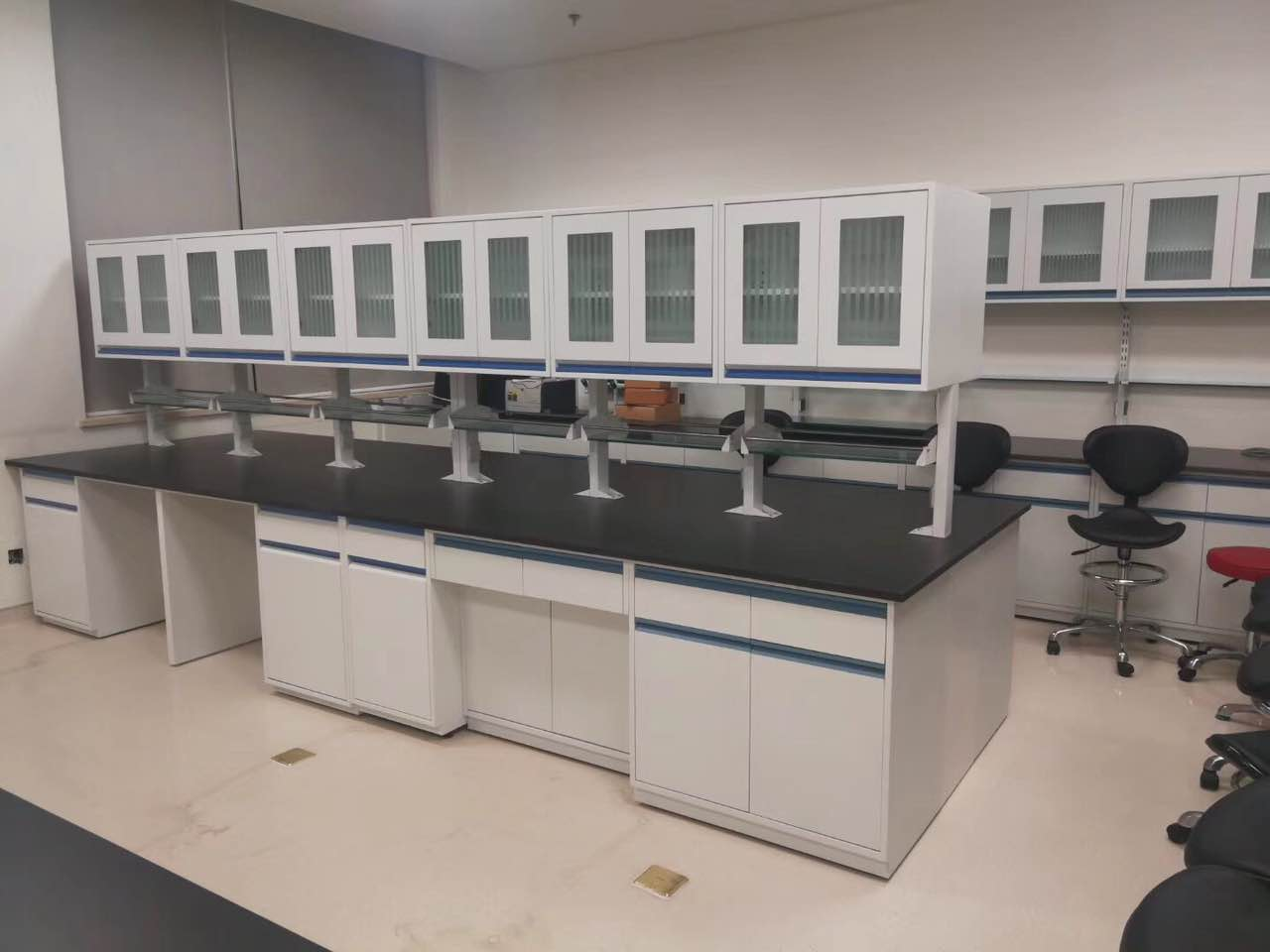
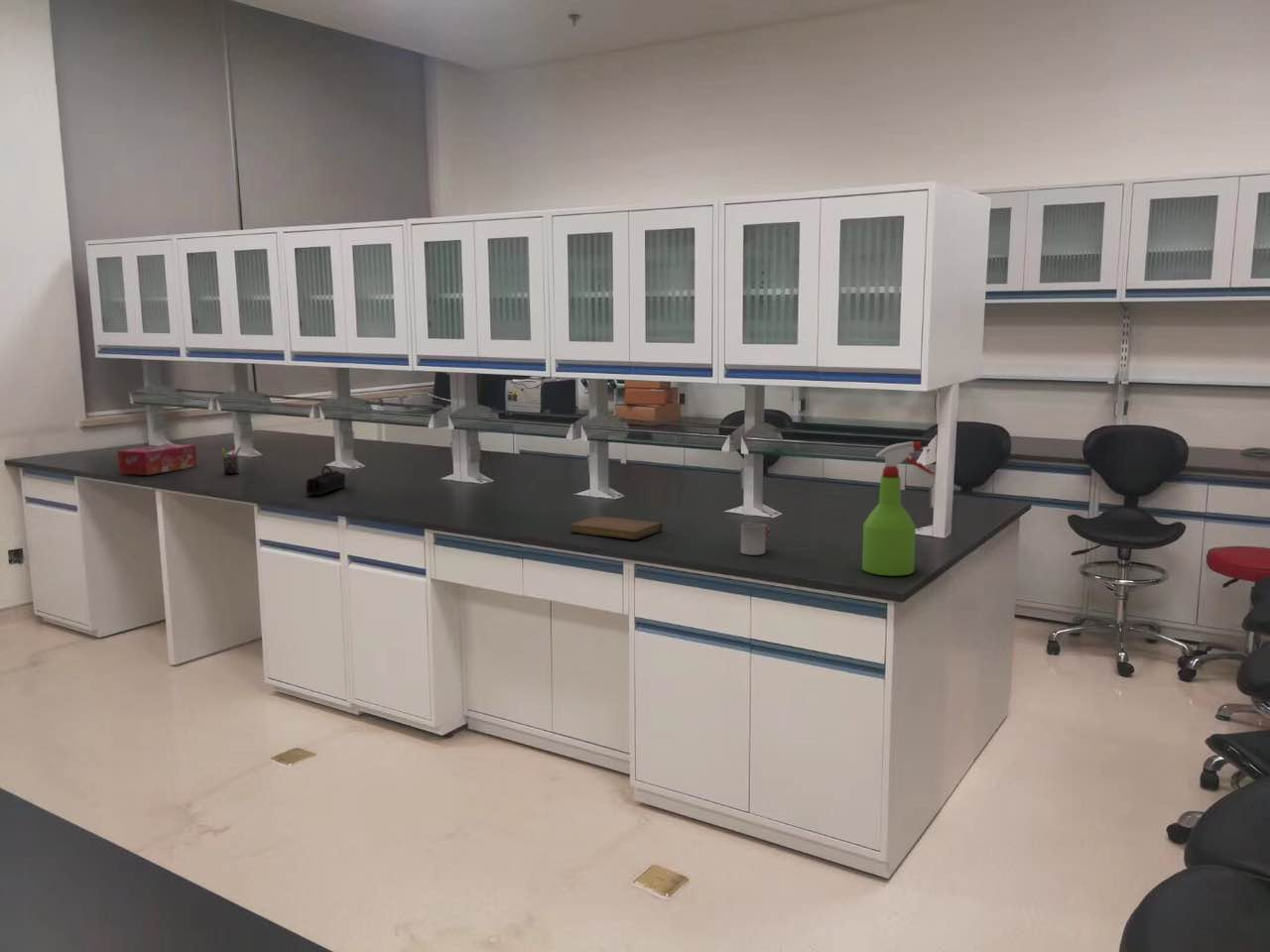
+ spray bottle [861,440,936,577]
+ cup [740,522,770,556]
+ pen holder [219,443,242,475]
+ tissue box [117,443,197,476]
+ pencil case [305,465,346,496]
+ notebook [570,516,664,540]
